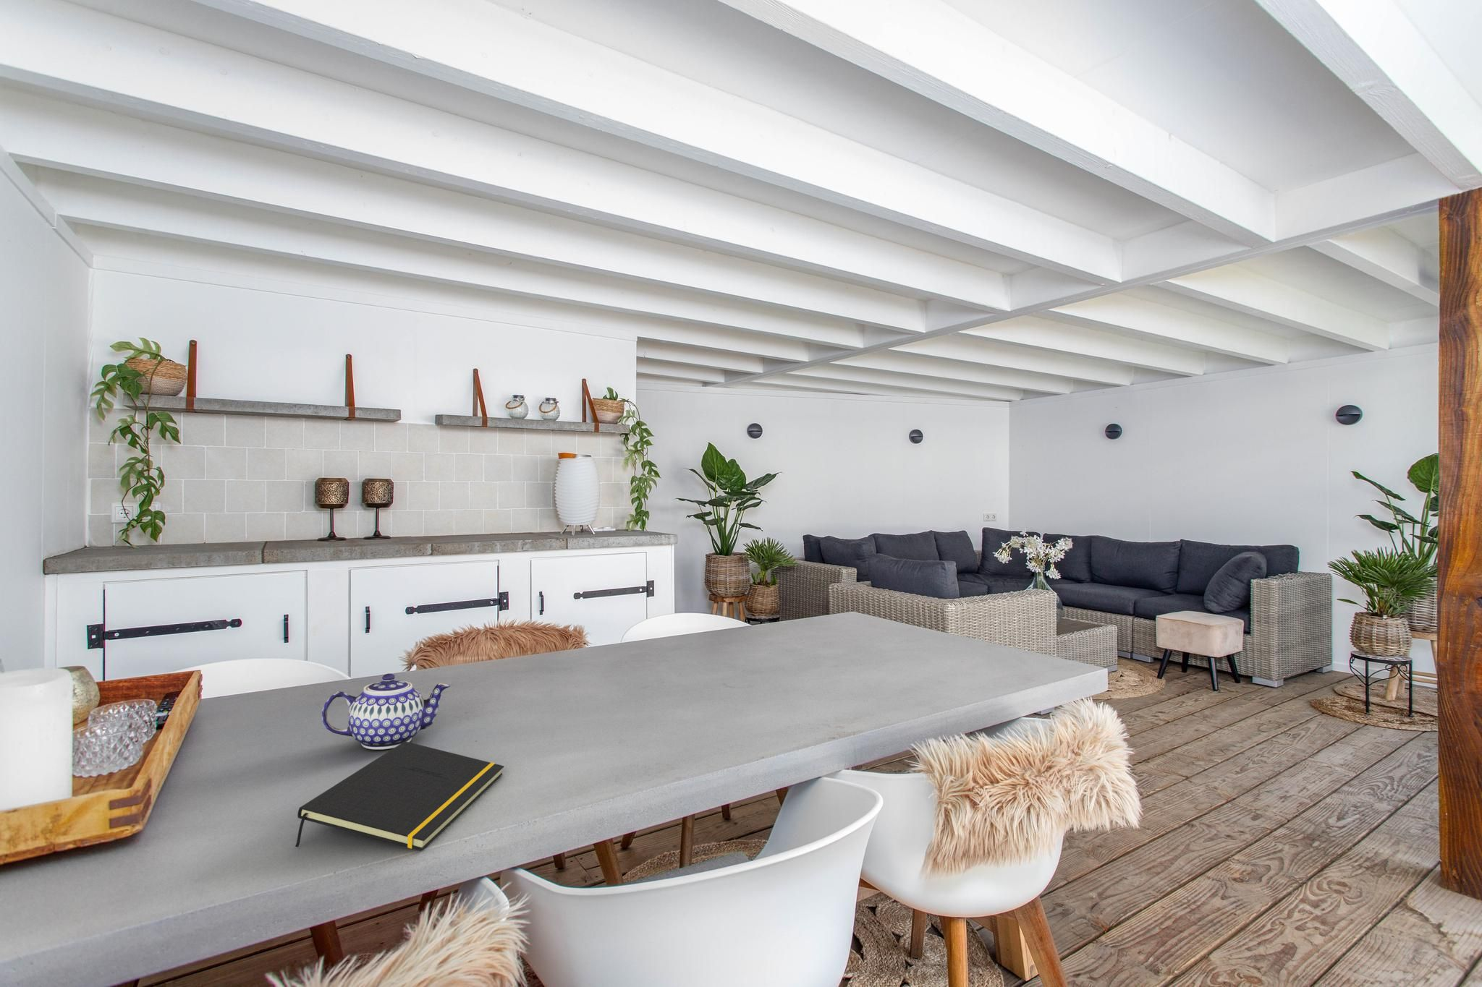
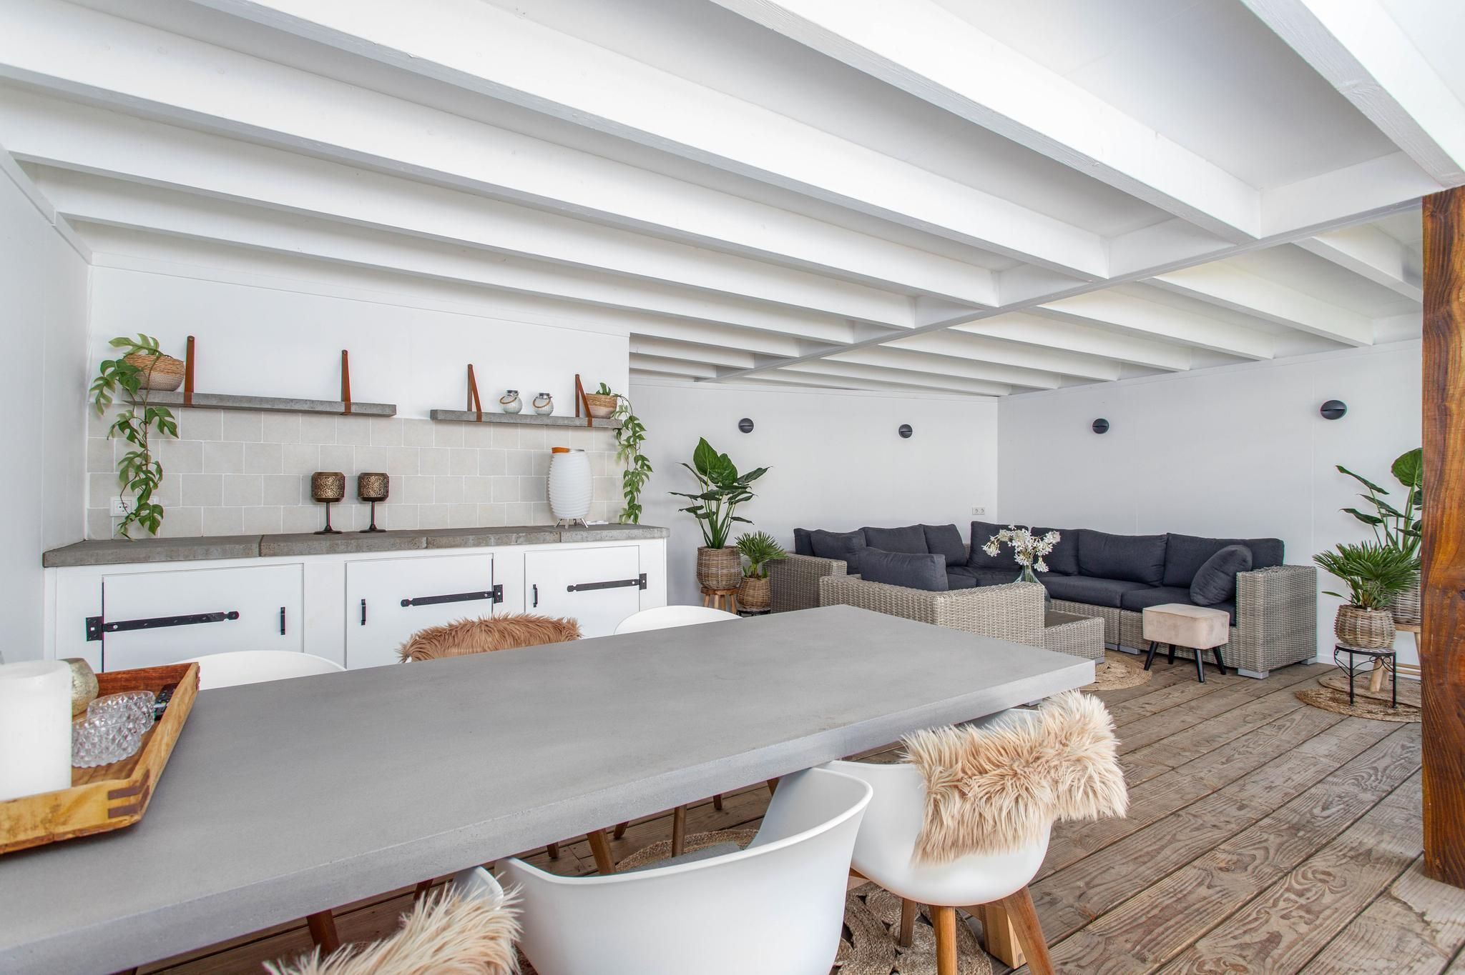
- notepad [294,741,505,852]
- teapot [322,673,451,750]
